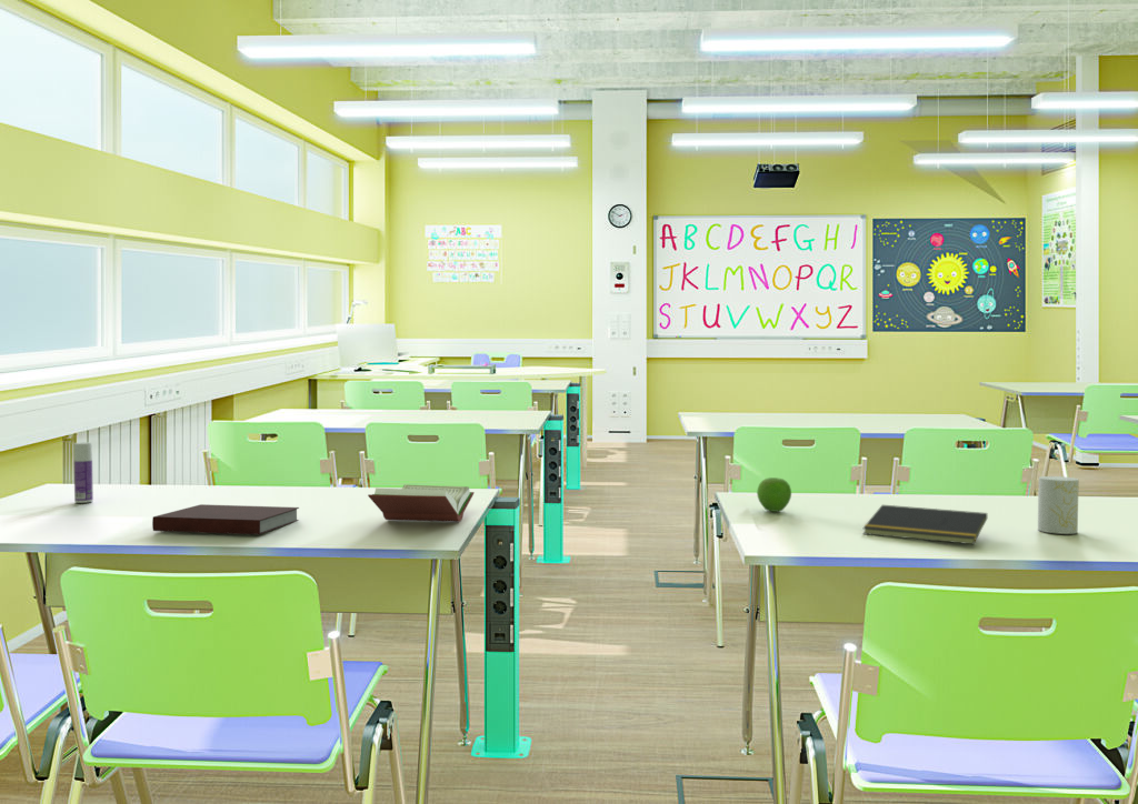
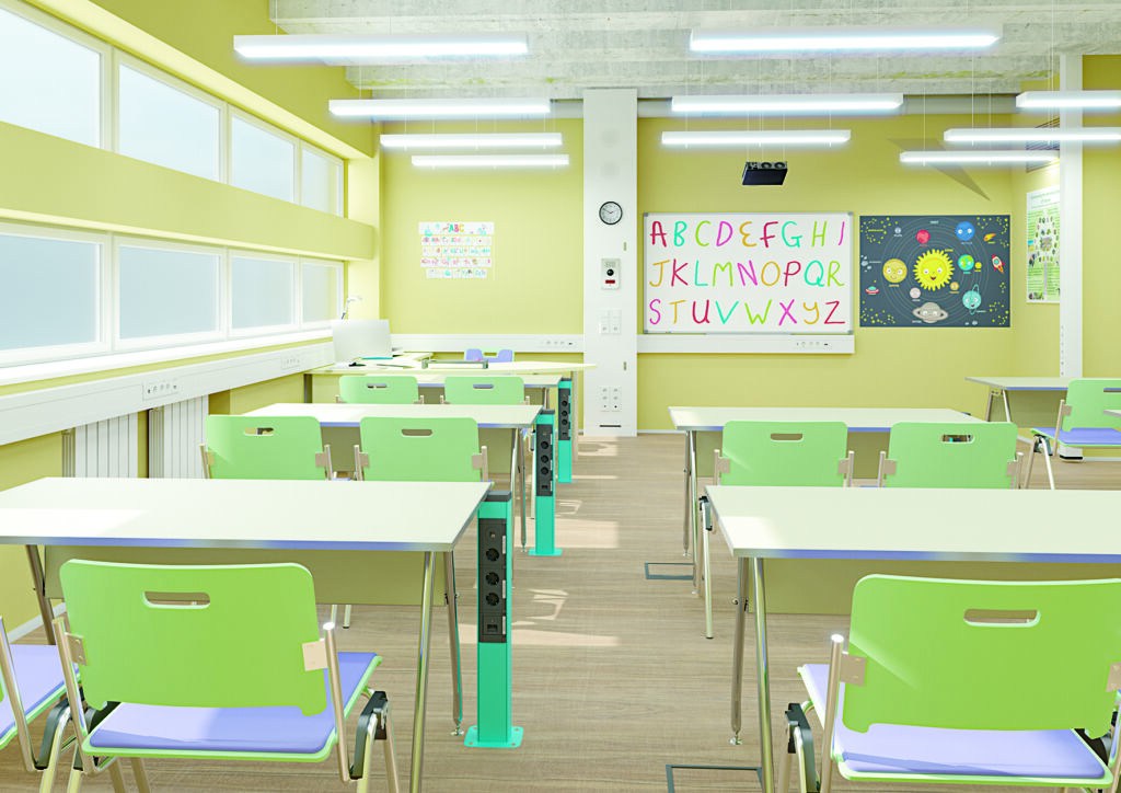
- notepad [862,504,988,545]
- book [367,484,475,523]
- cup [1037,475,1080,535]
- notebook [151,503,300,535]
- fruit [756,476,792,513]
- bottle [73,441,94,504]
